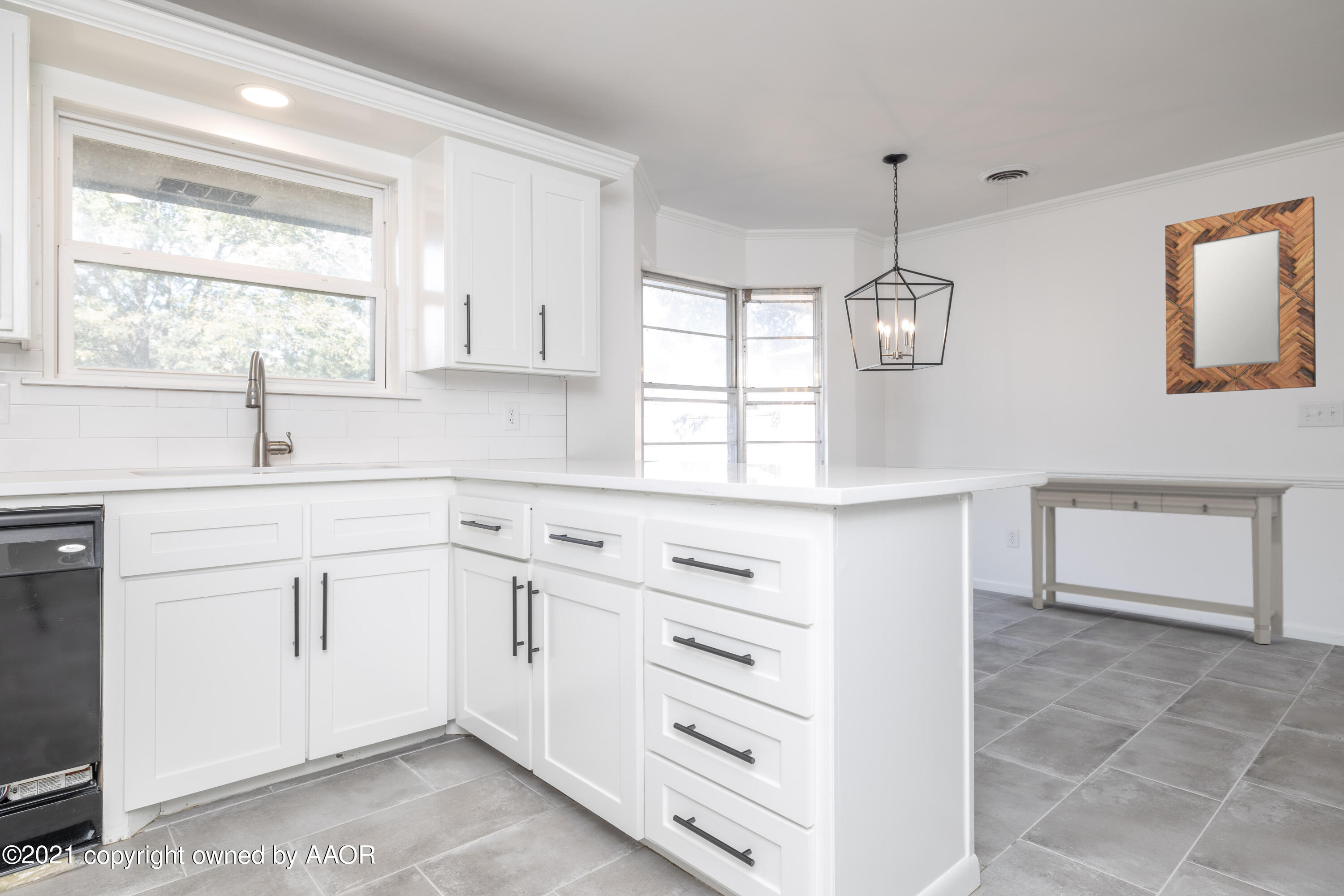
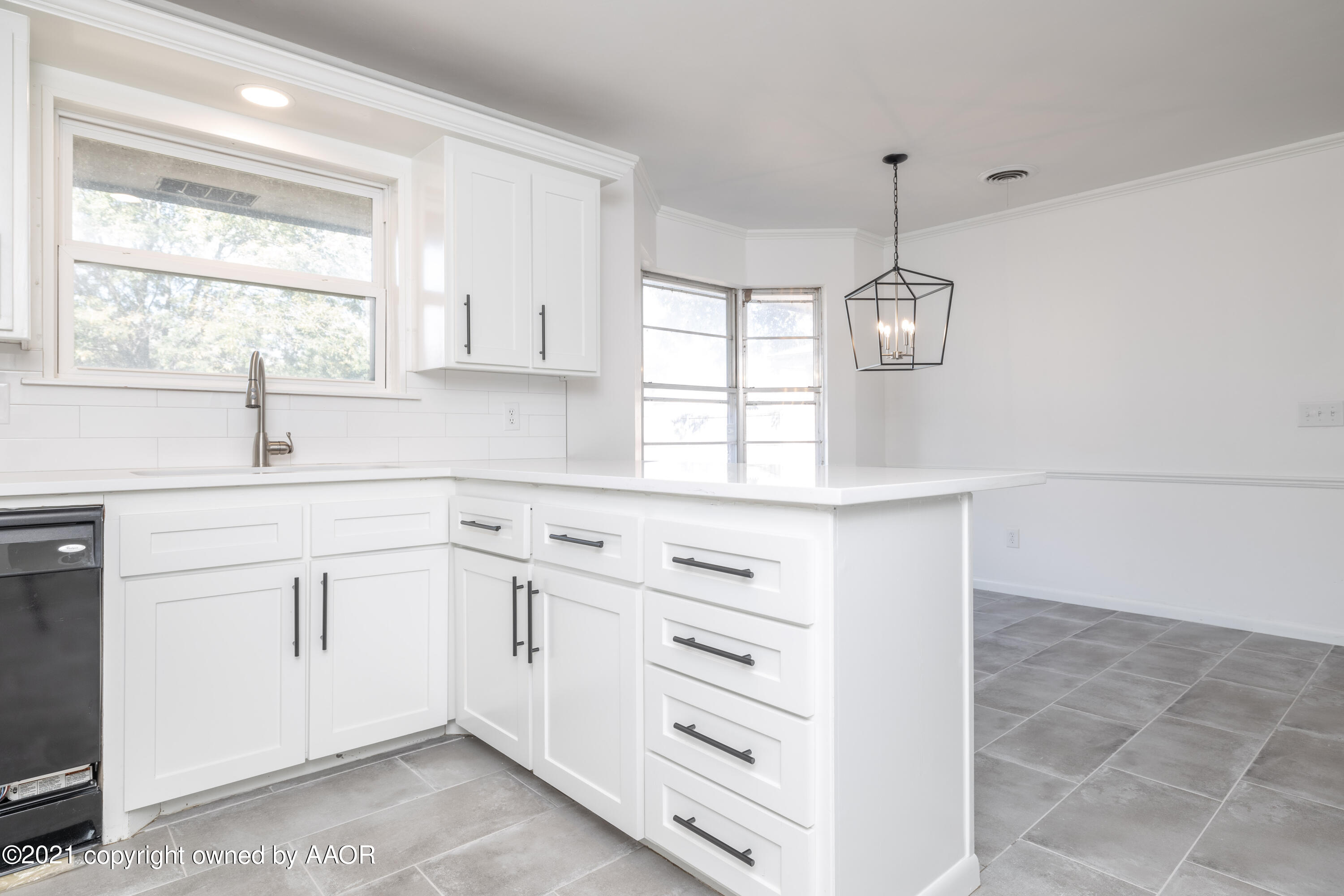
- home mirror [1165,196,1316,395]
- console table [1028,477,1294,645]
